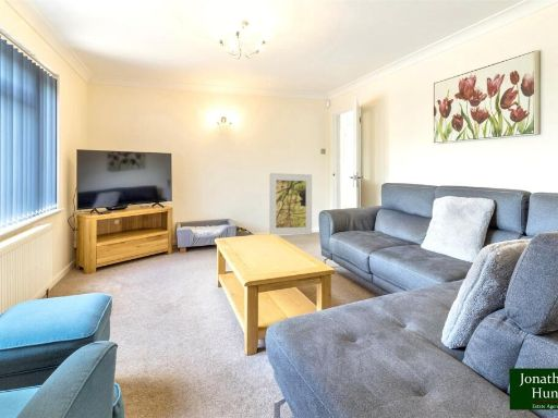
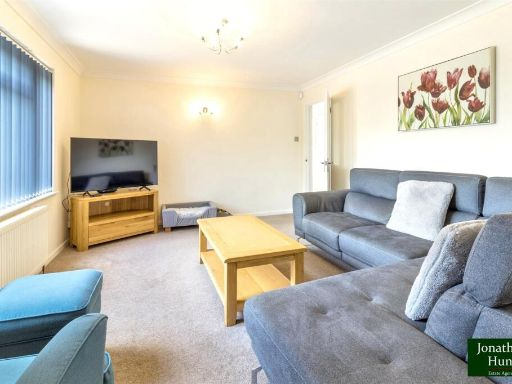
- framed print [268,172,313,235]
